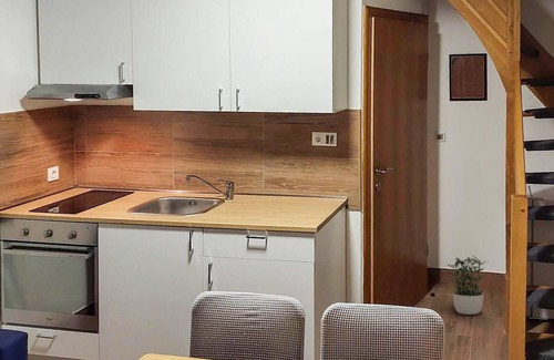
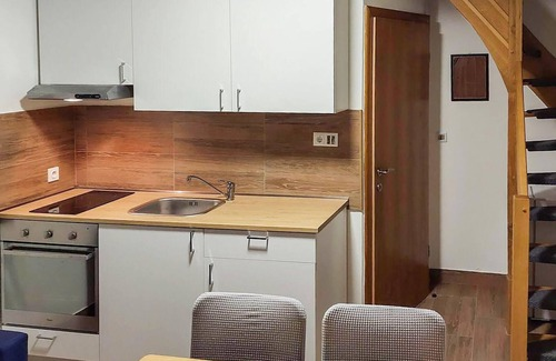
- potted plant [447,255,489,316]
